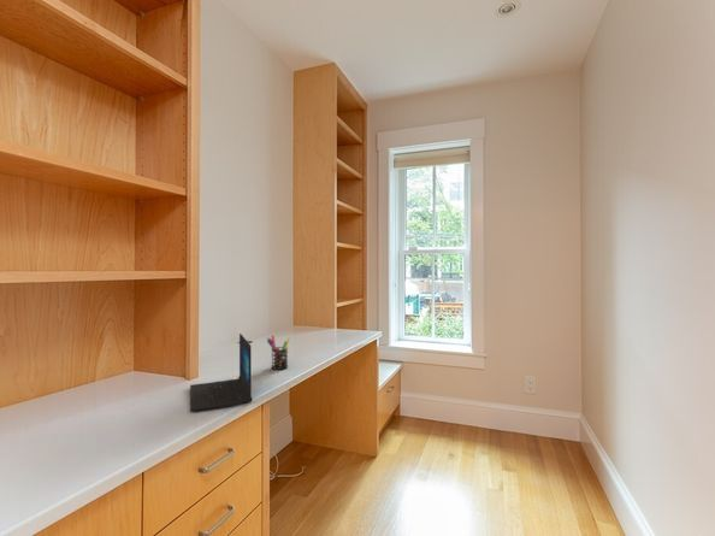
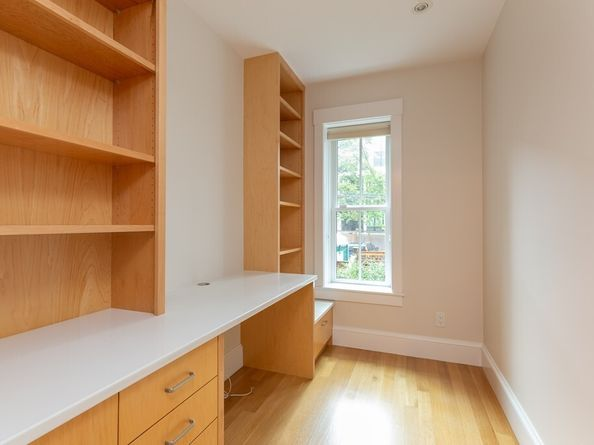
- laptop [189,332,254,412]
- pen holder [266,335,291,371]
